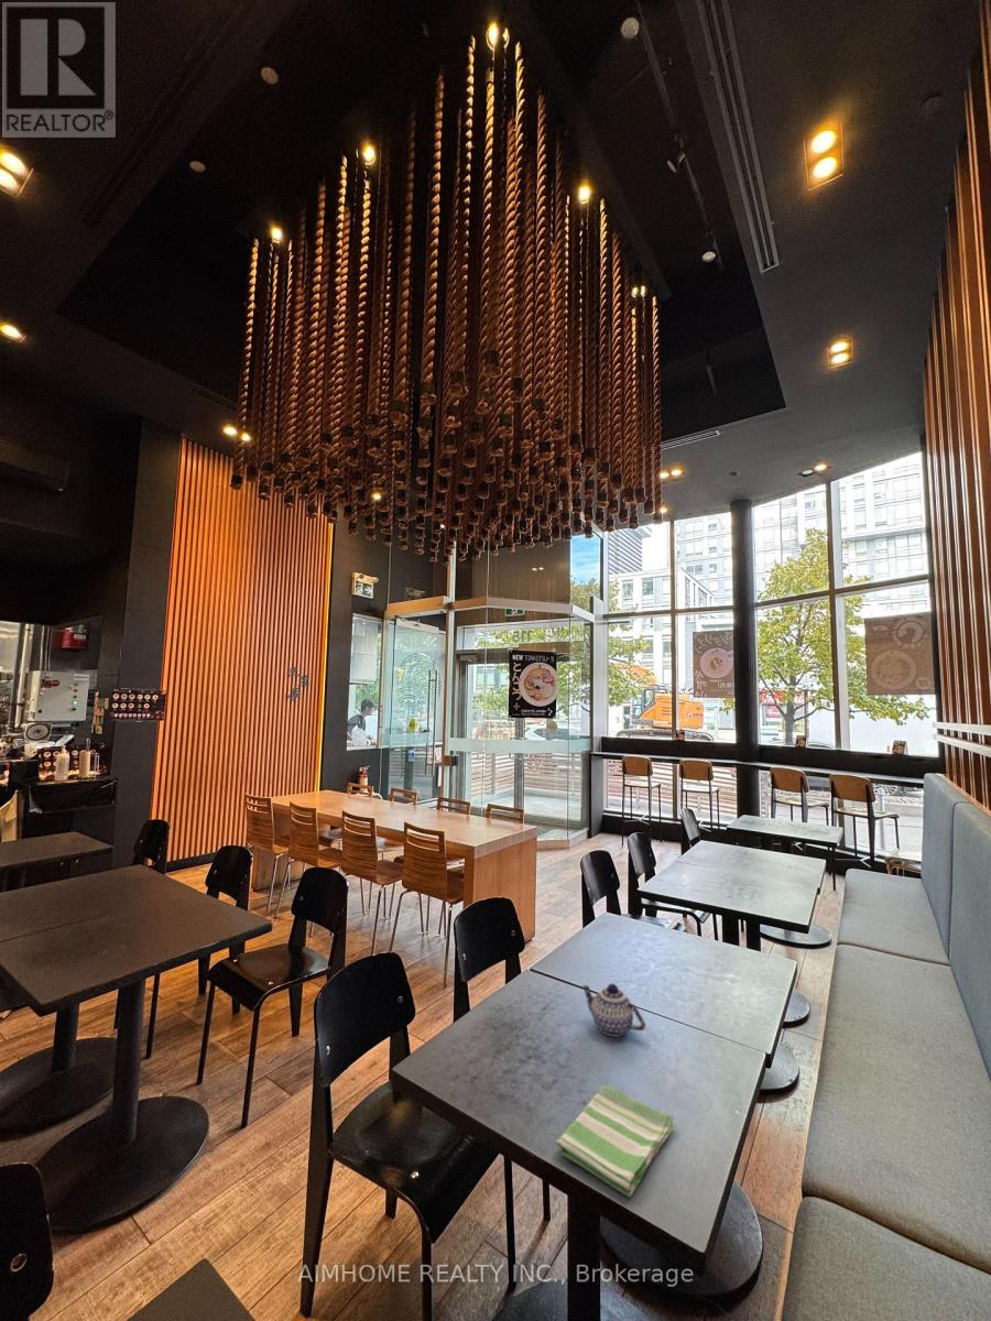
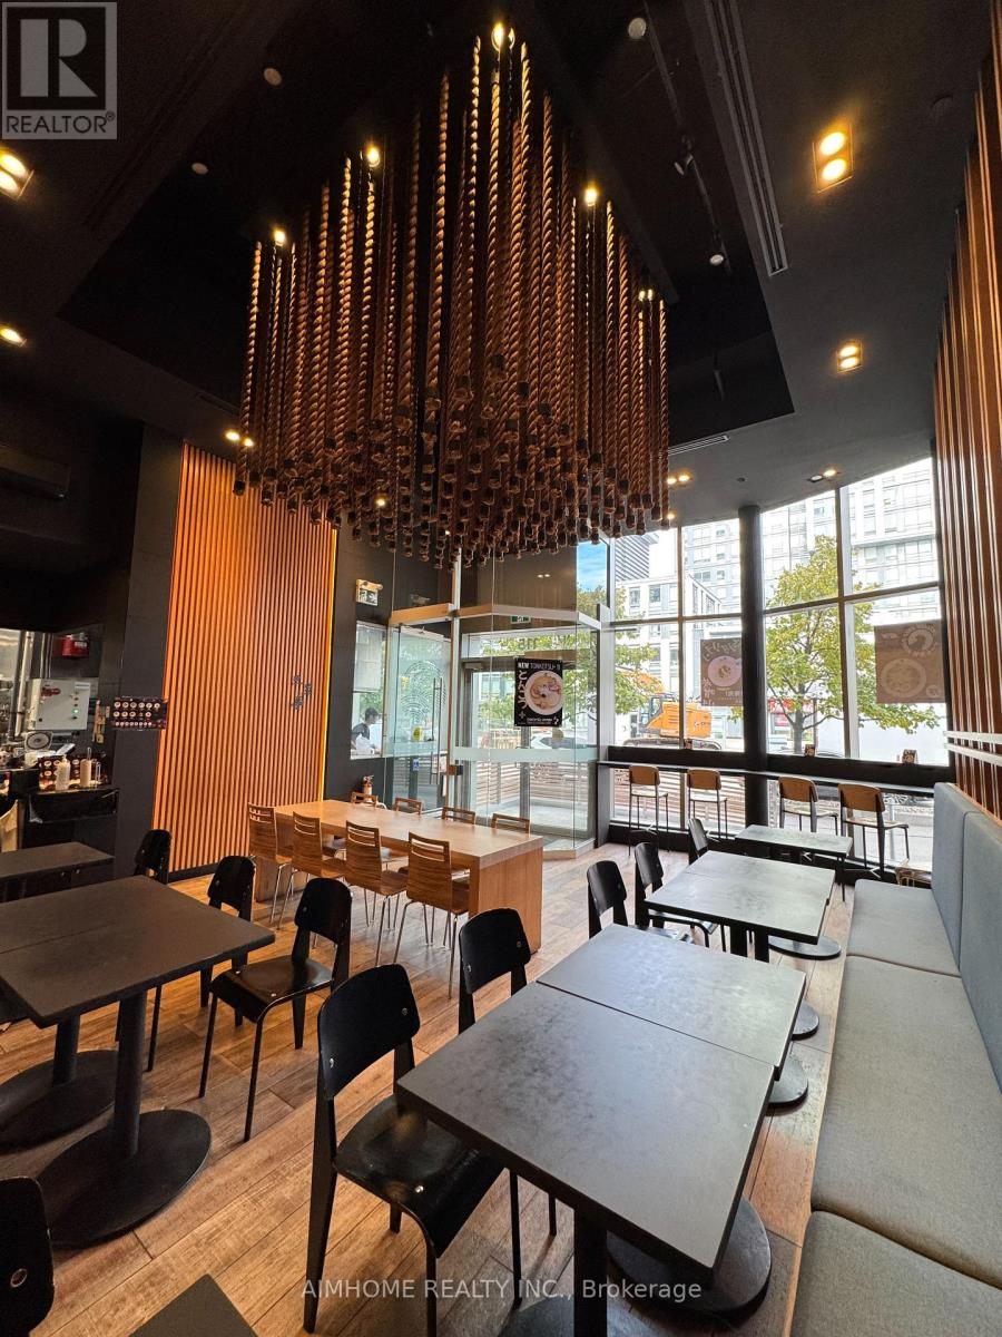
- dish towel [555,1084,675,1199]
- teapot [579,982,646,1038]
